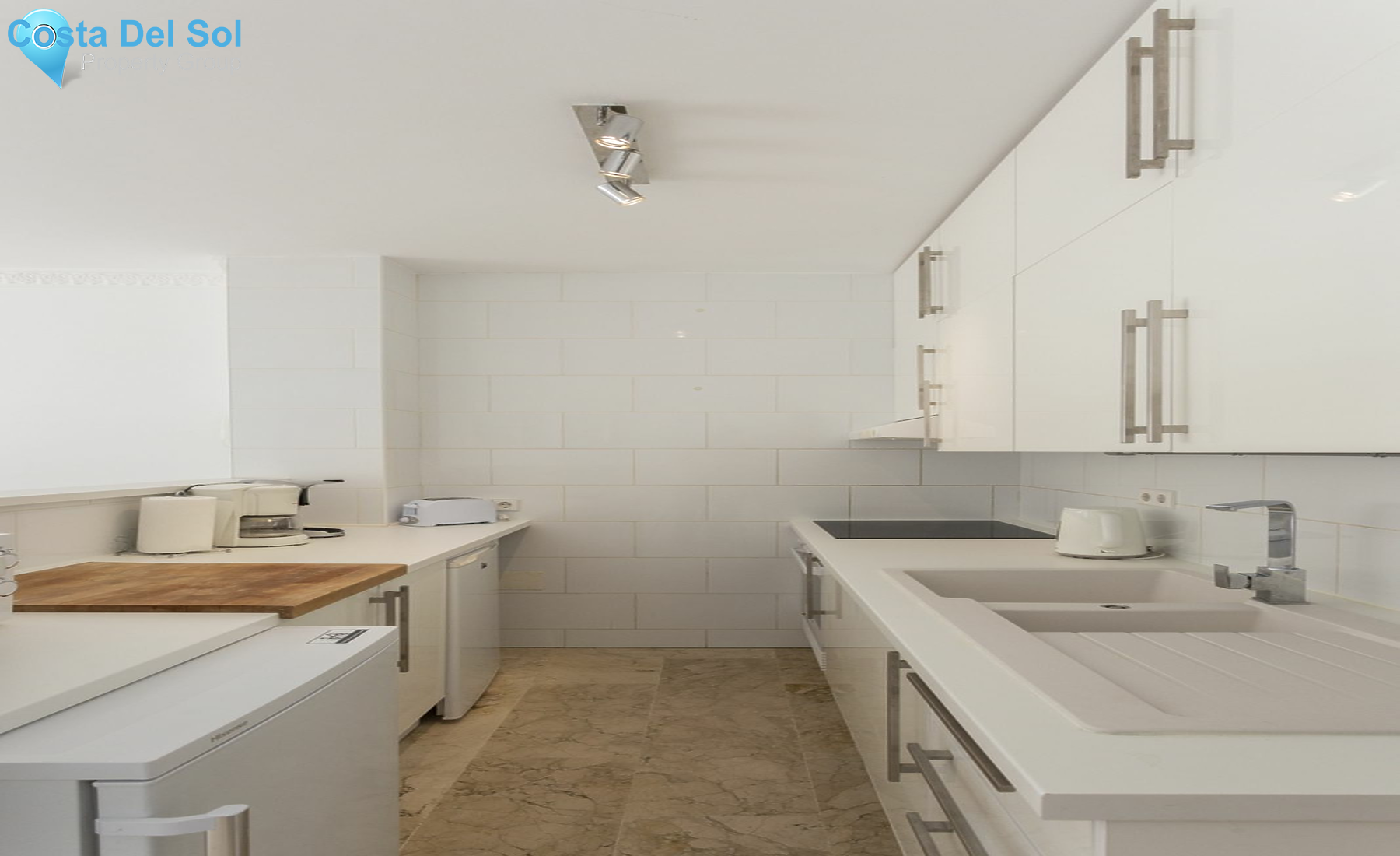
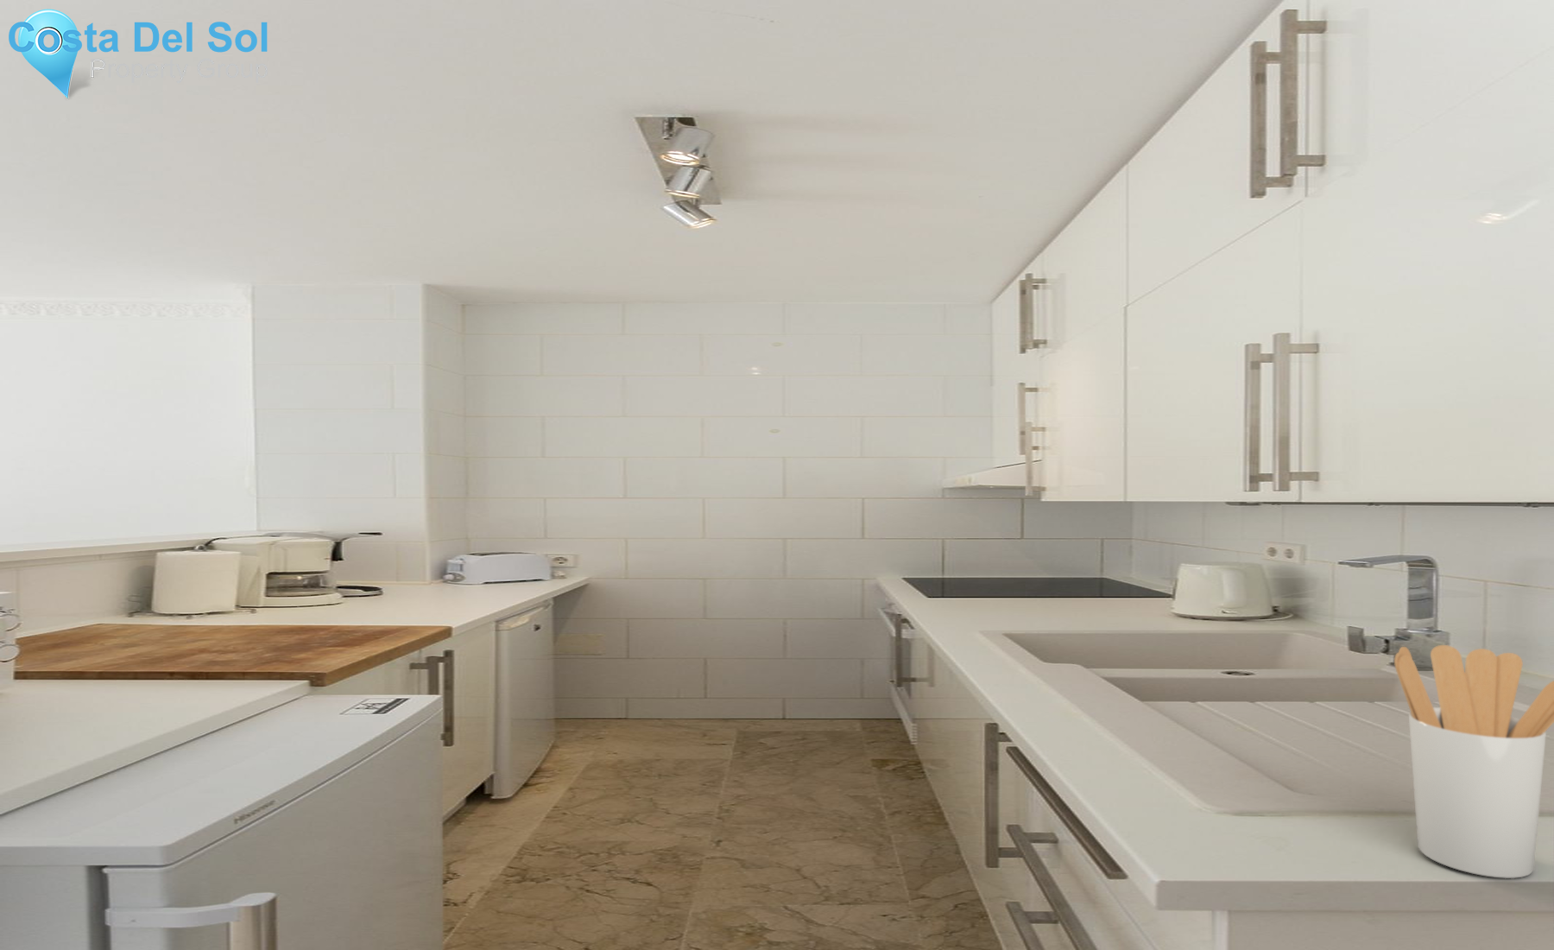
+ utensil holder [1393,645,1554,879]
